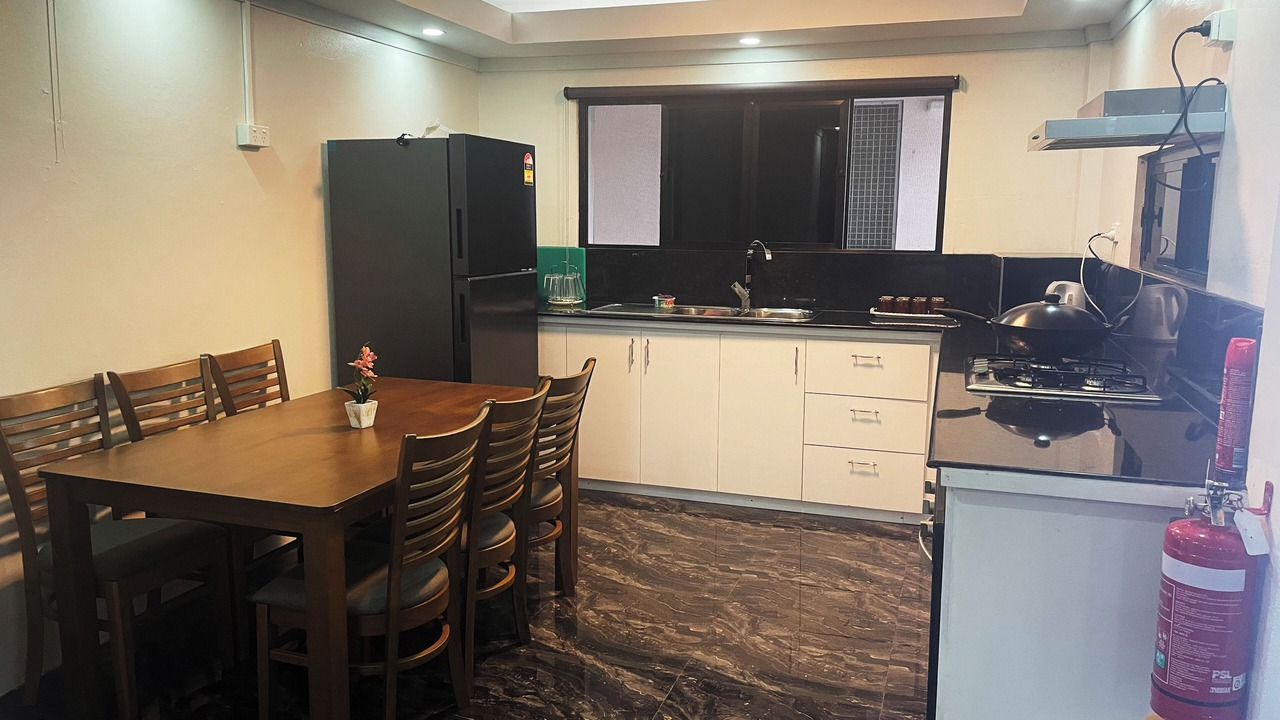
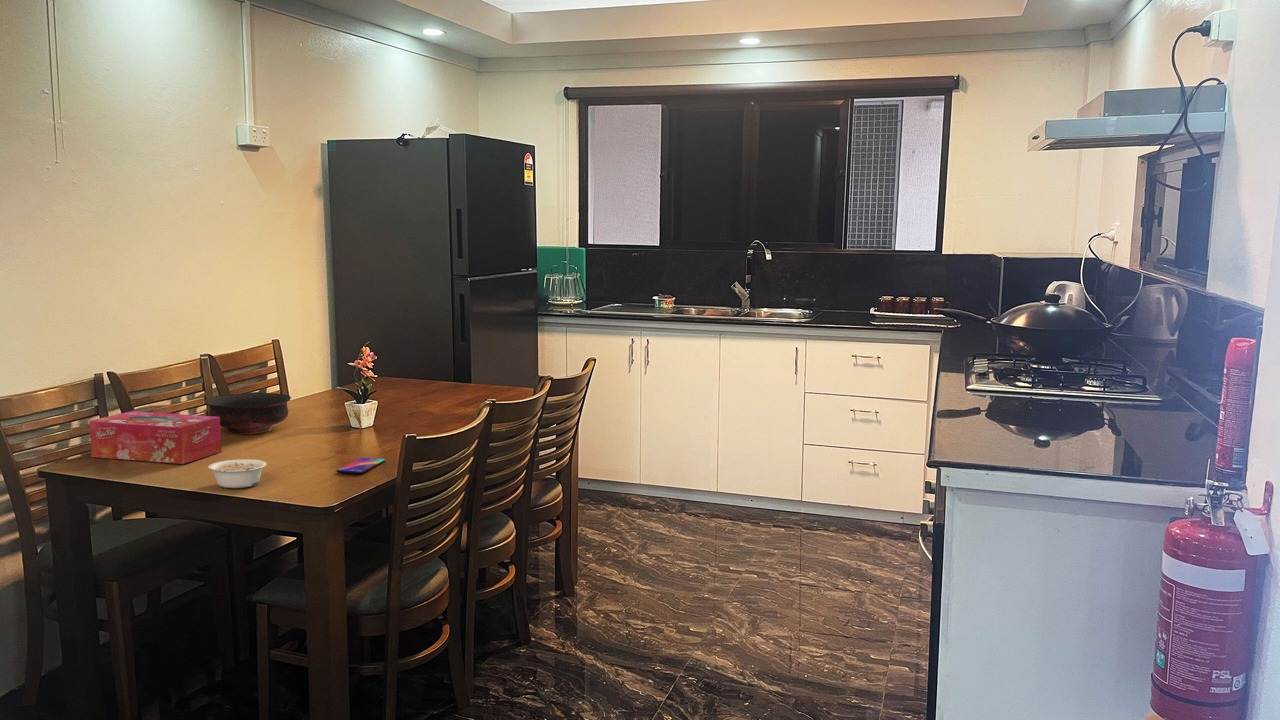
+ bowl [204,392,292,435]
+ tissue box [88,410,222,465]
+ legume [207,458,268,489]
+ smartphone [336,457,386,475]
